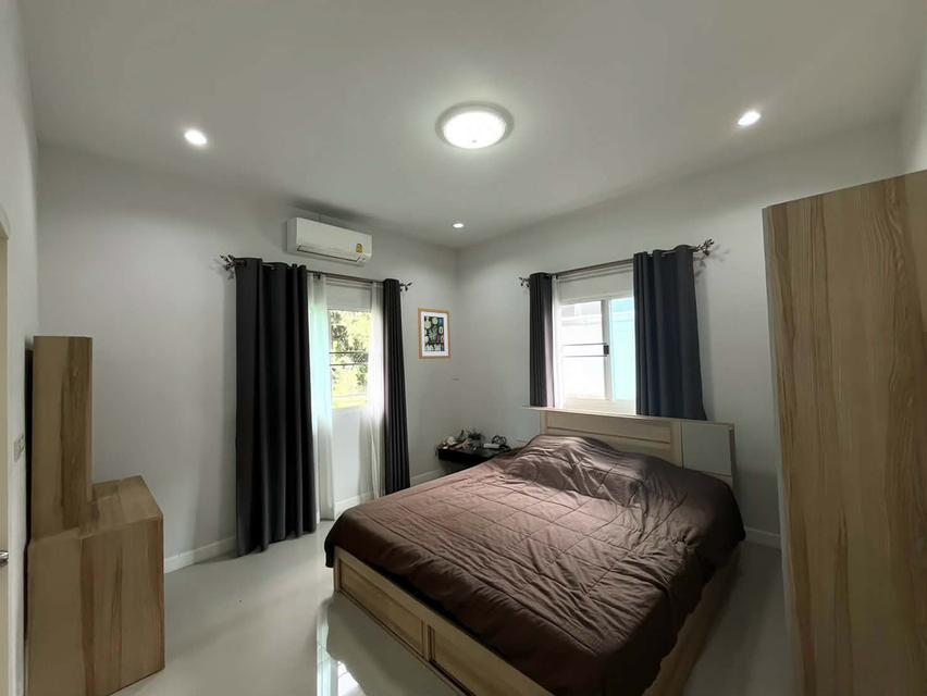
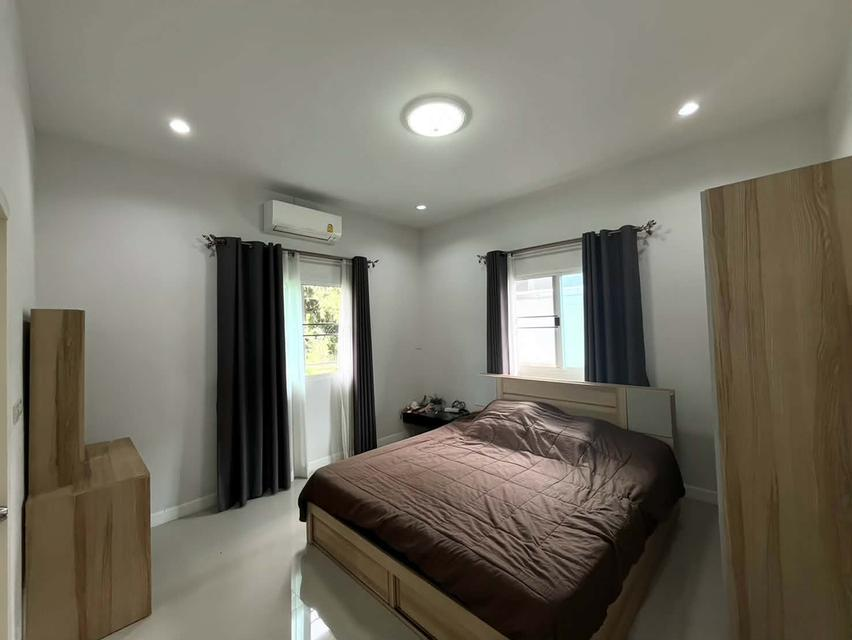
- wall art [417,307,452,360]
